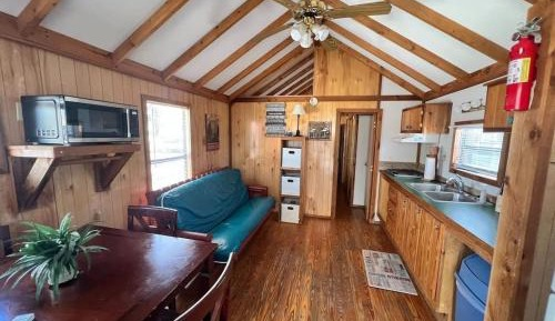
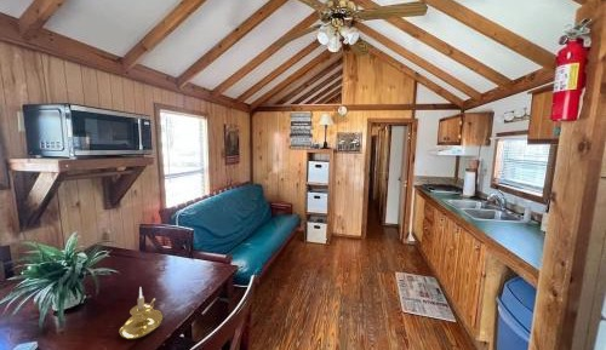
+ candle holder [119,287,164,340]
